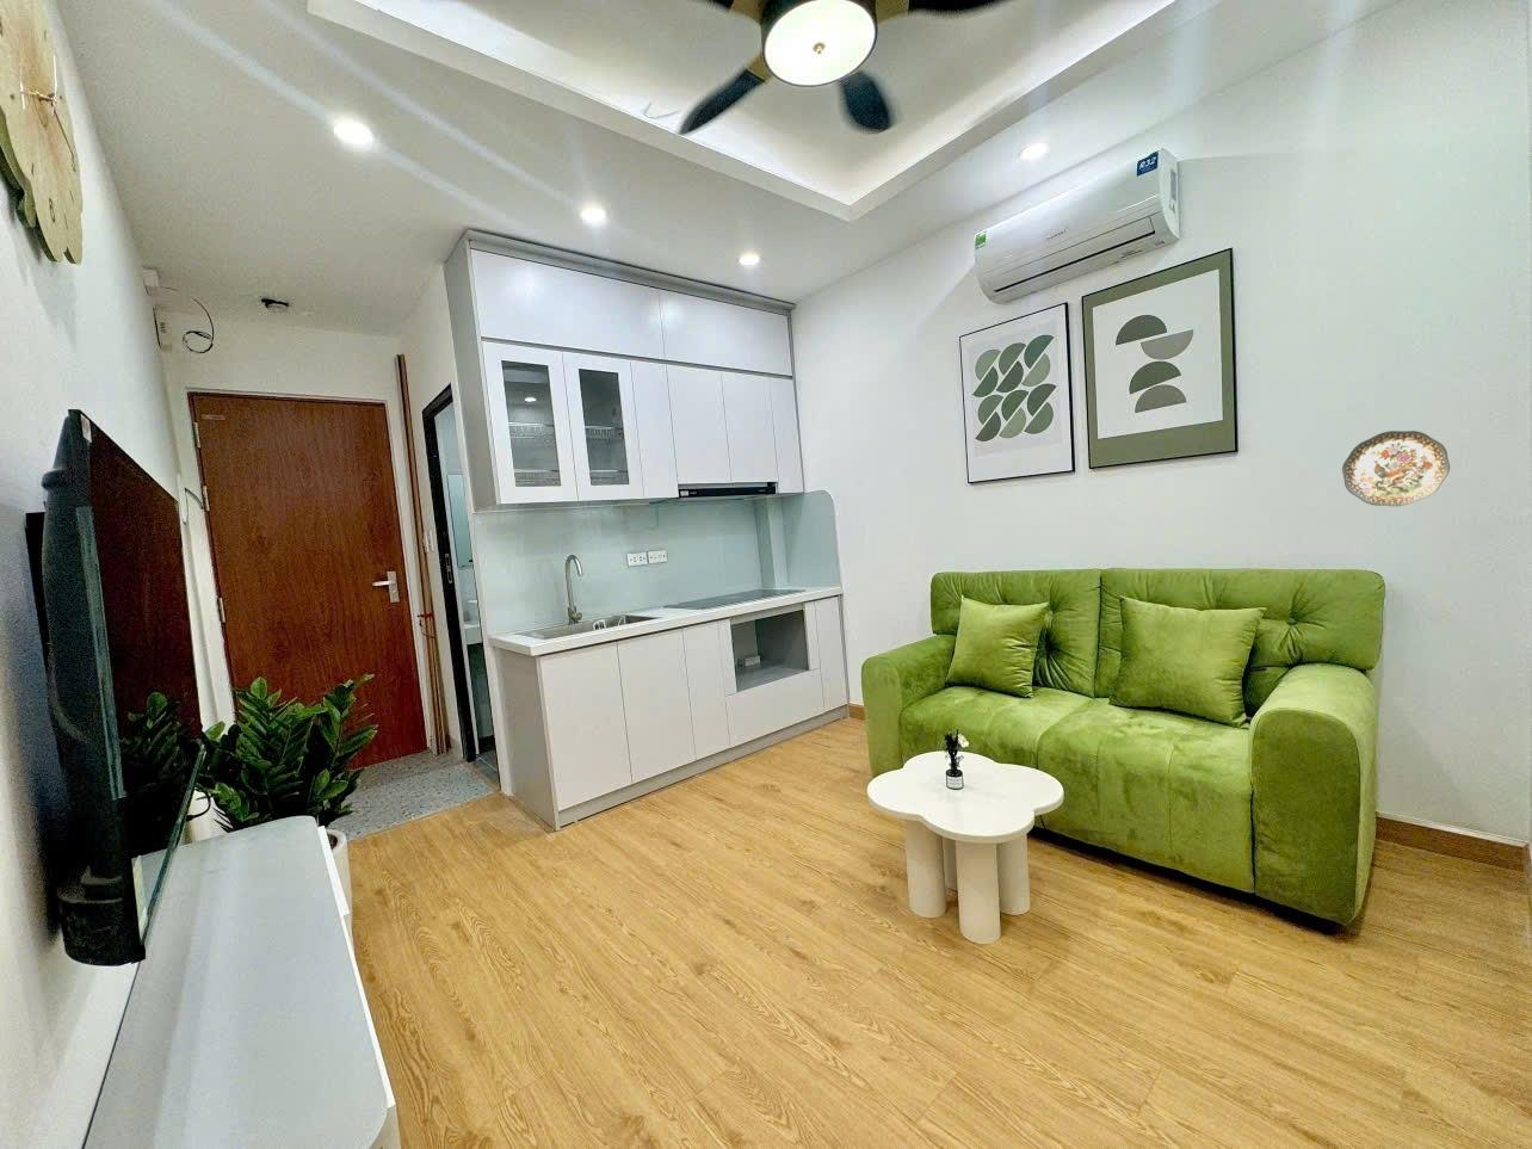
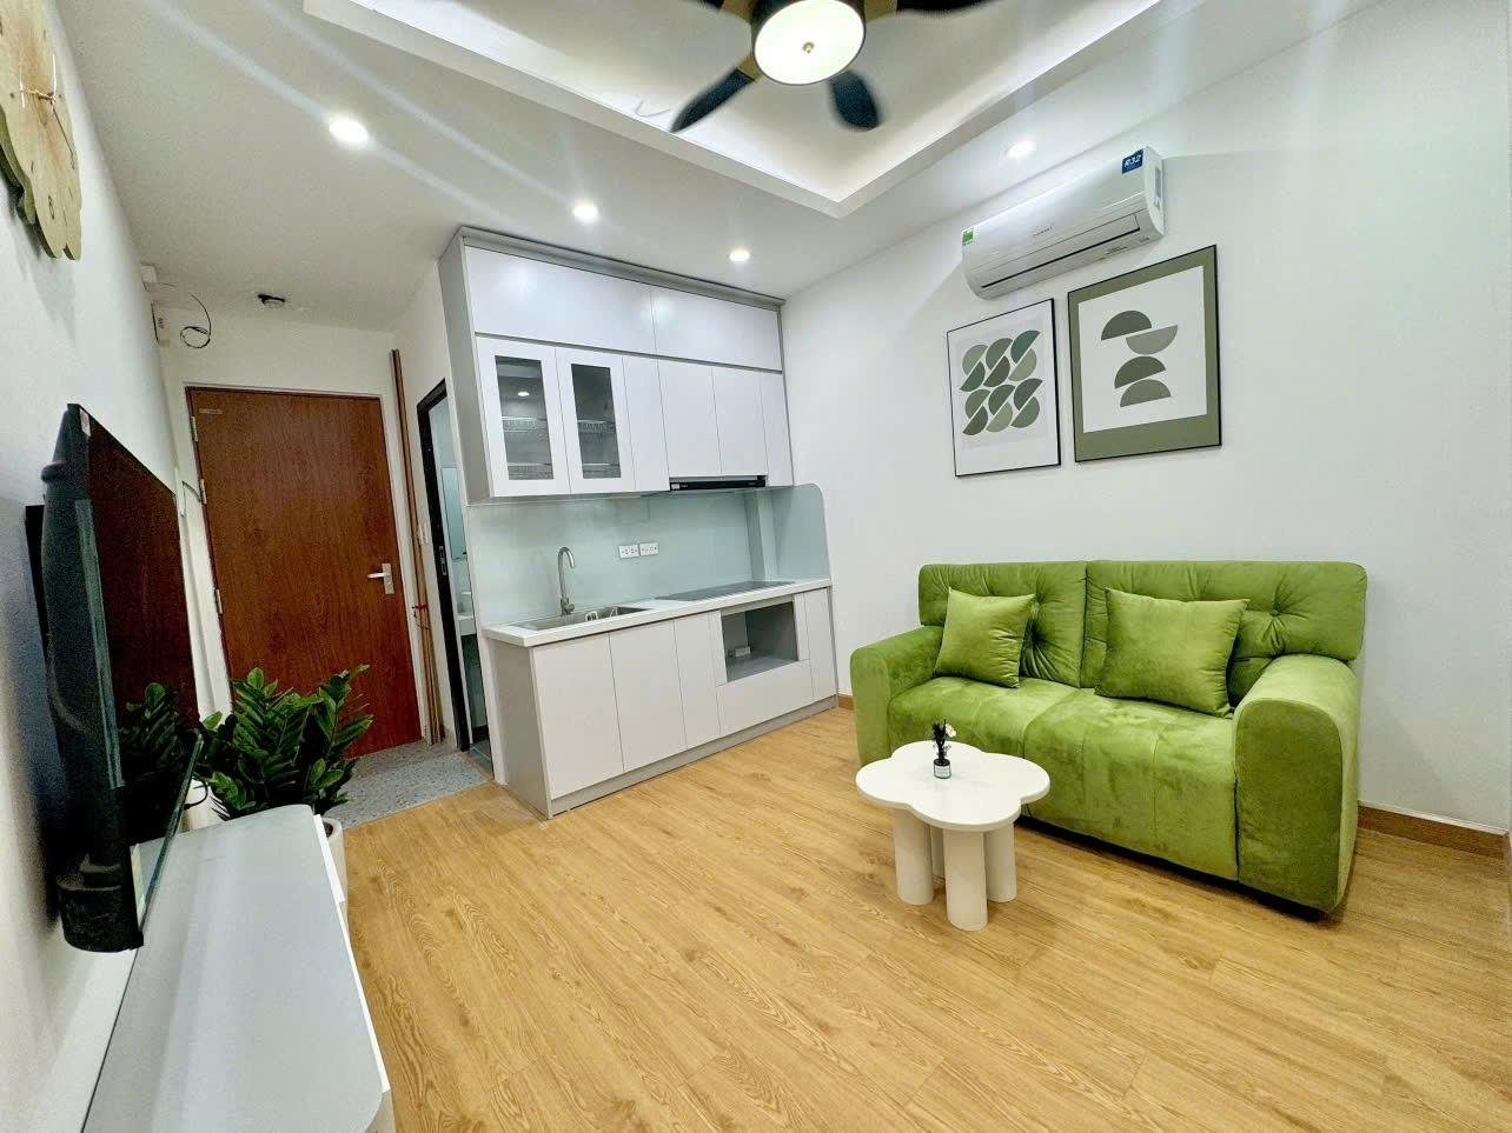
- decorative plate [1341,430,1451,507]
